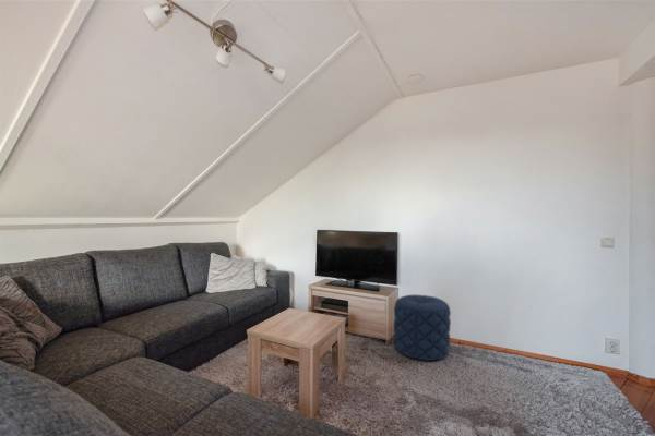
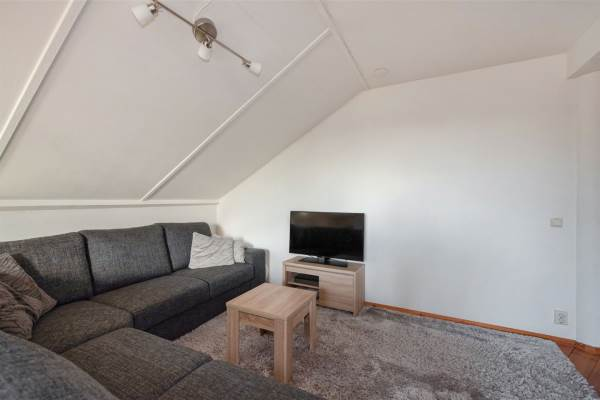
- pouf [392,293,452,362]
